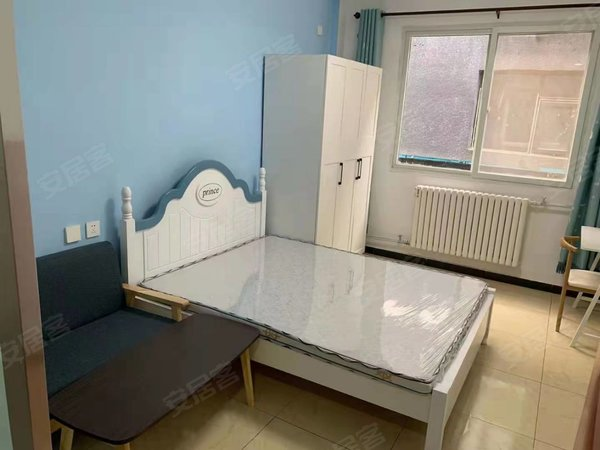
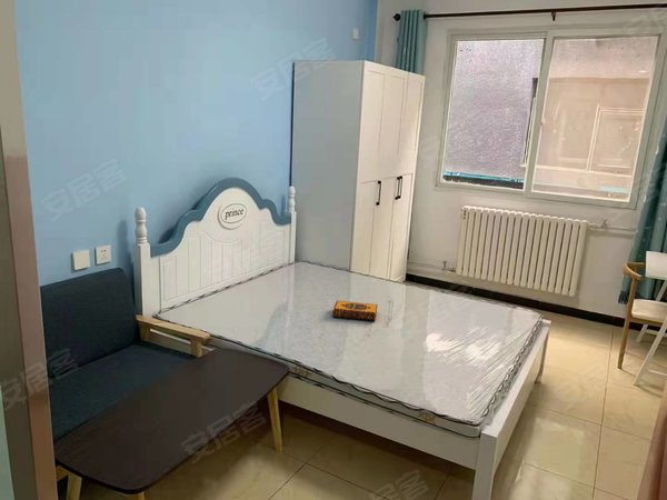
+ hardback book [331,300,379,322]
